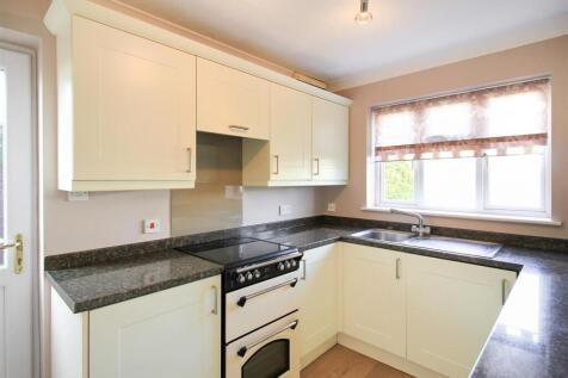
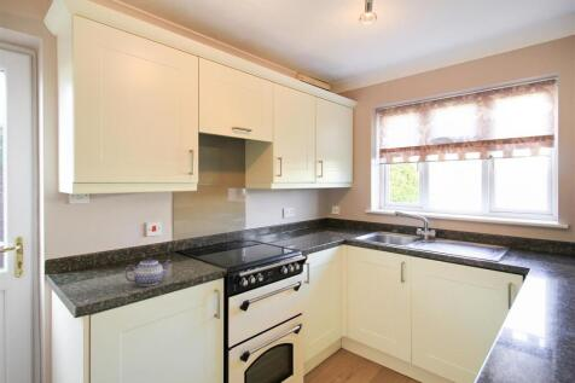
+ teapot [123,256,172,288]
